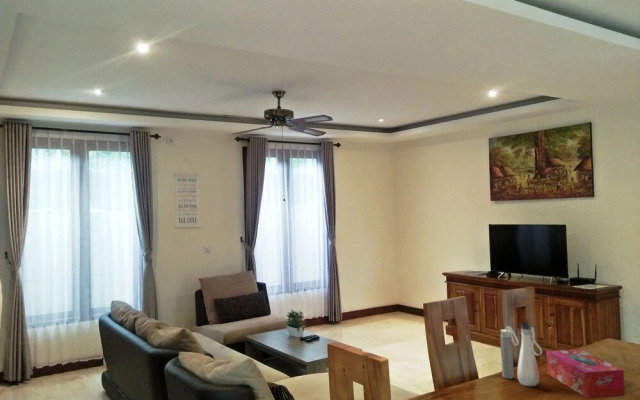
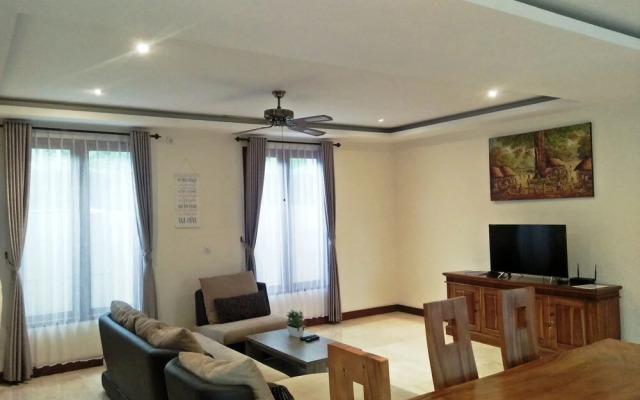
- water bottle [499,322,543,387]
- tissue box [545,348,626,399]
